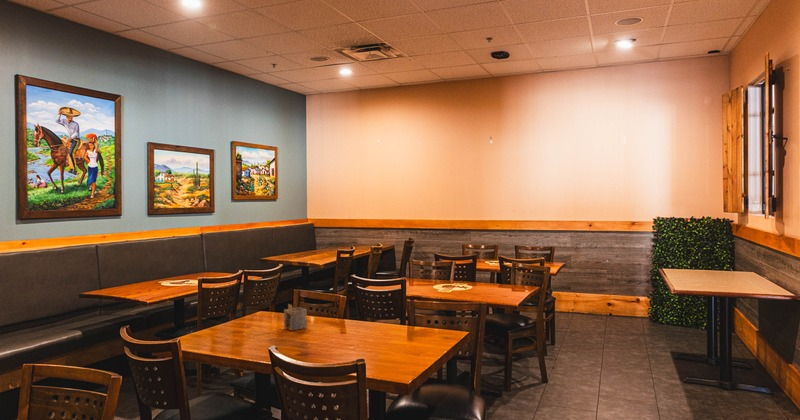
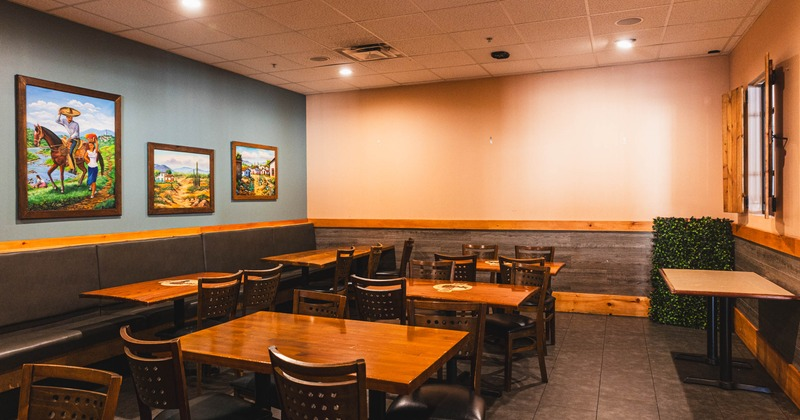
- napkin holder [283,303,308,331]
